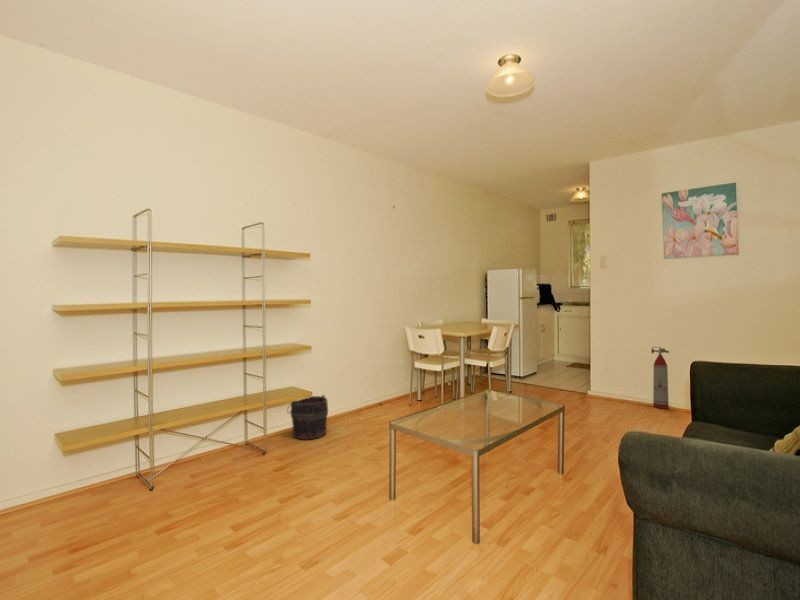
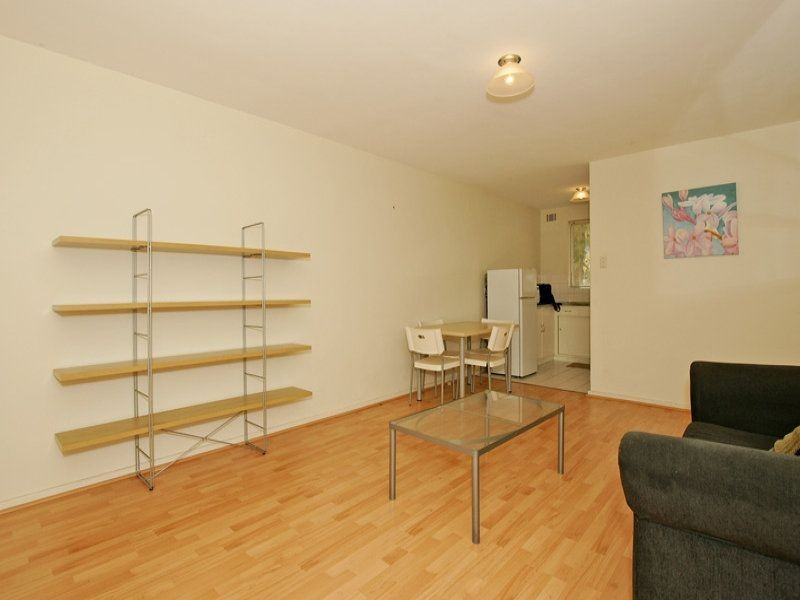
- fire extinguisher [651,345,670,410]
- bucket [286,394,329,441]
